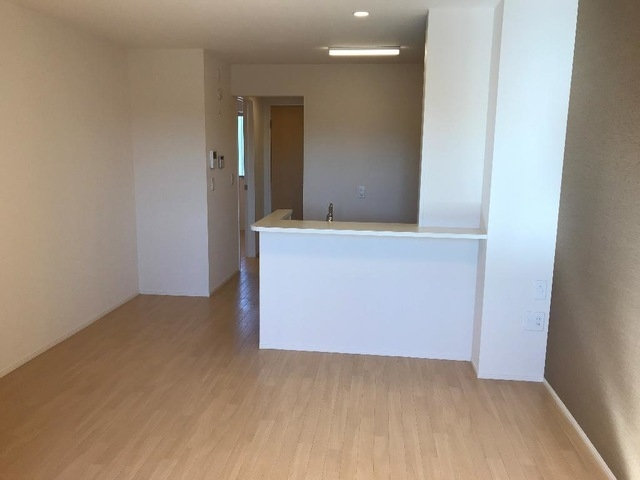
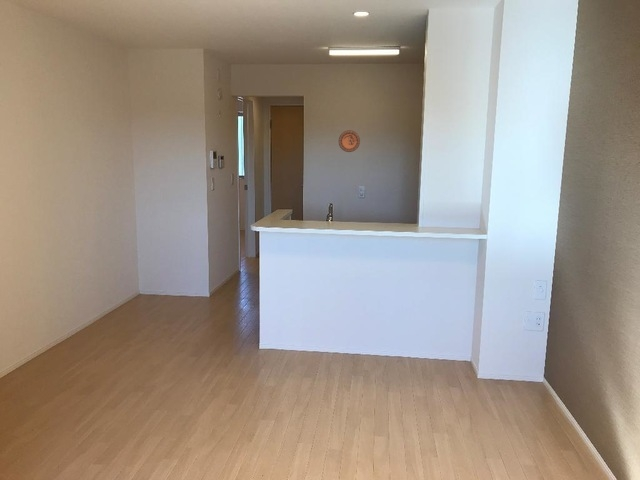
+ decorative plate [338,129,361,153]
